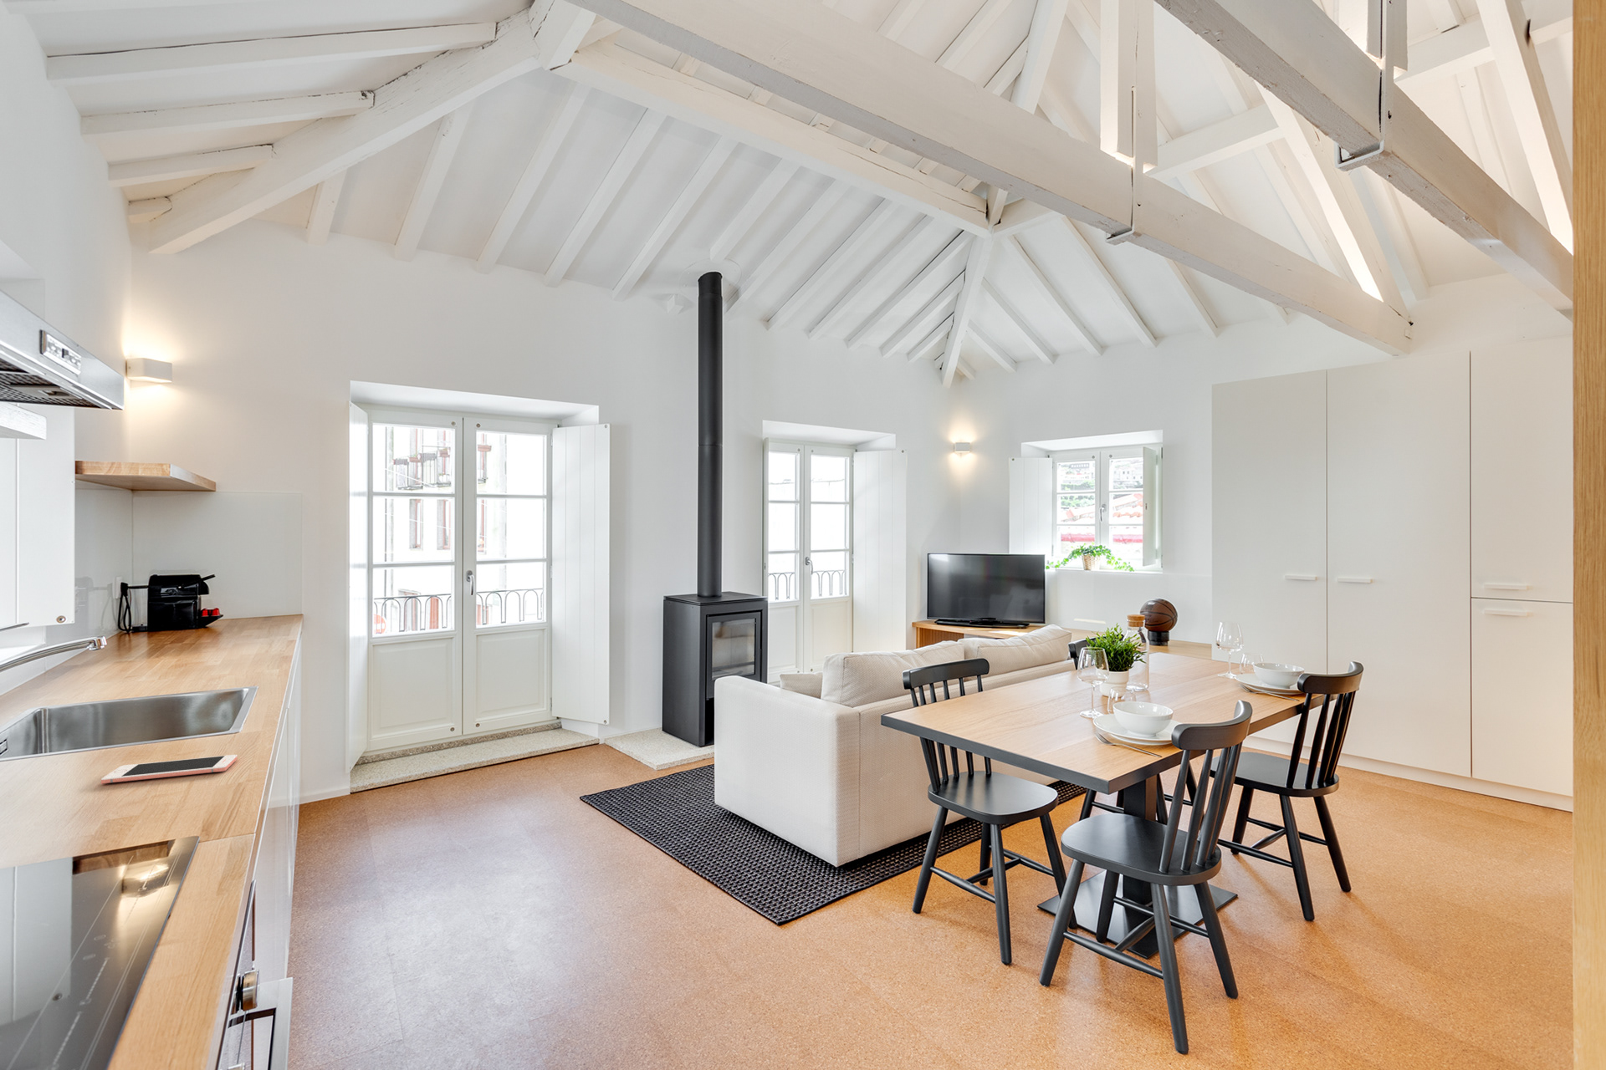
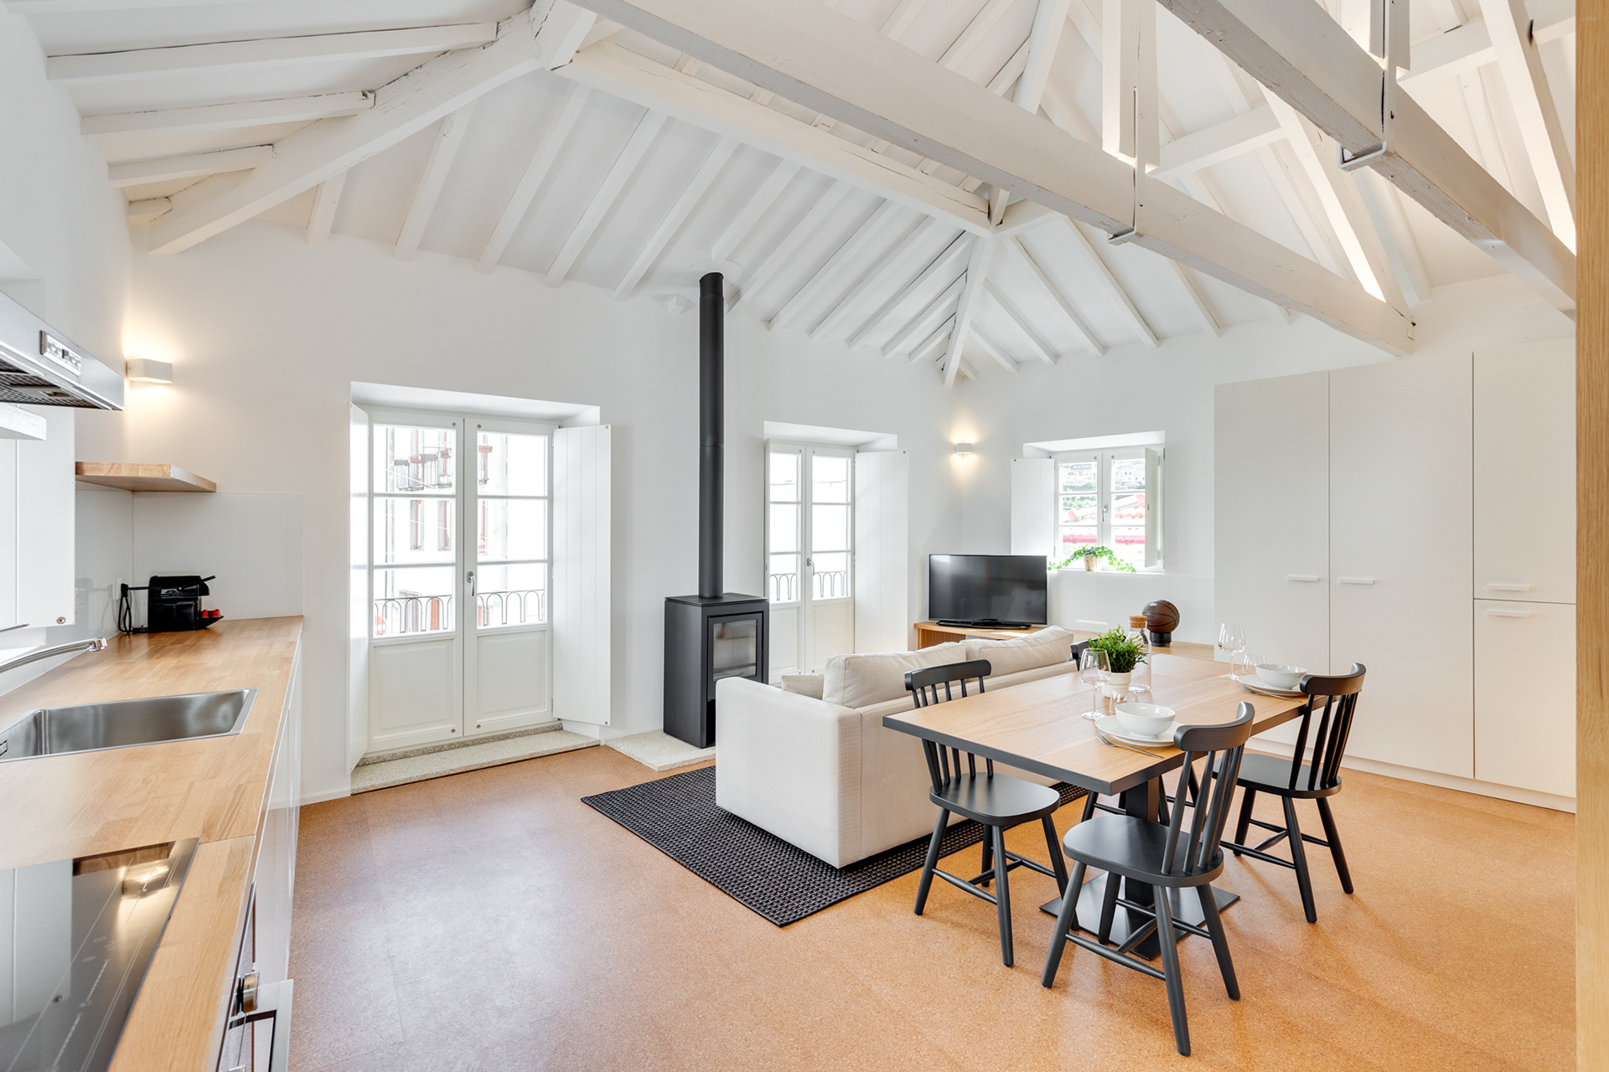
- cell phone [100,754,238,785]
